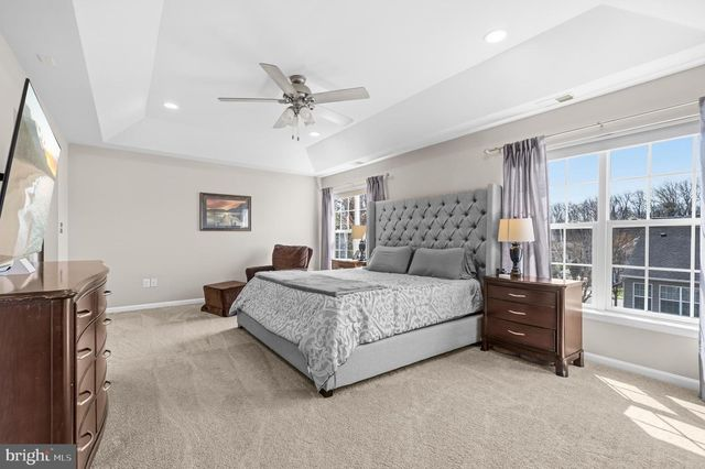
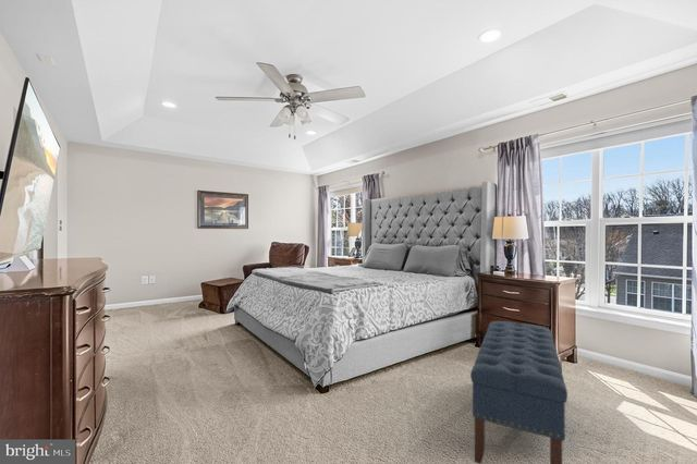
+ bench [469,320,568,464]
